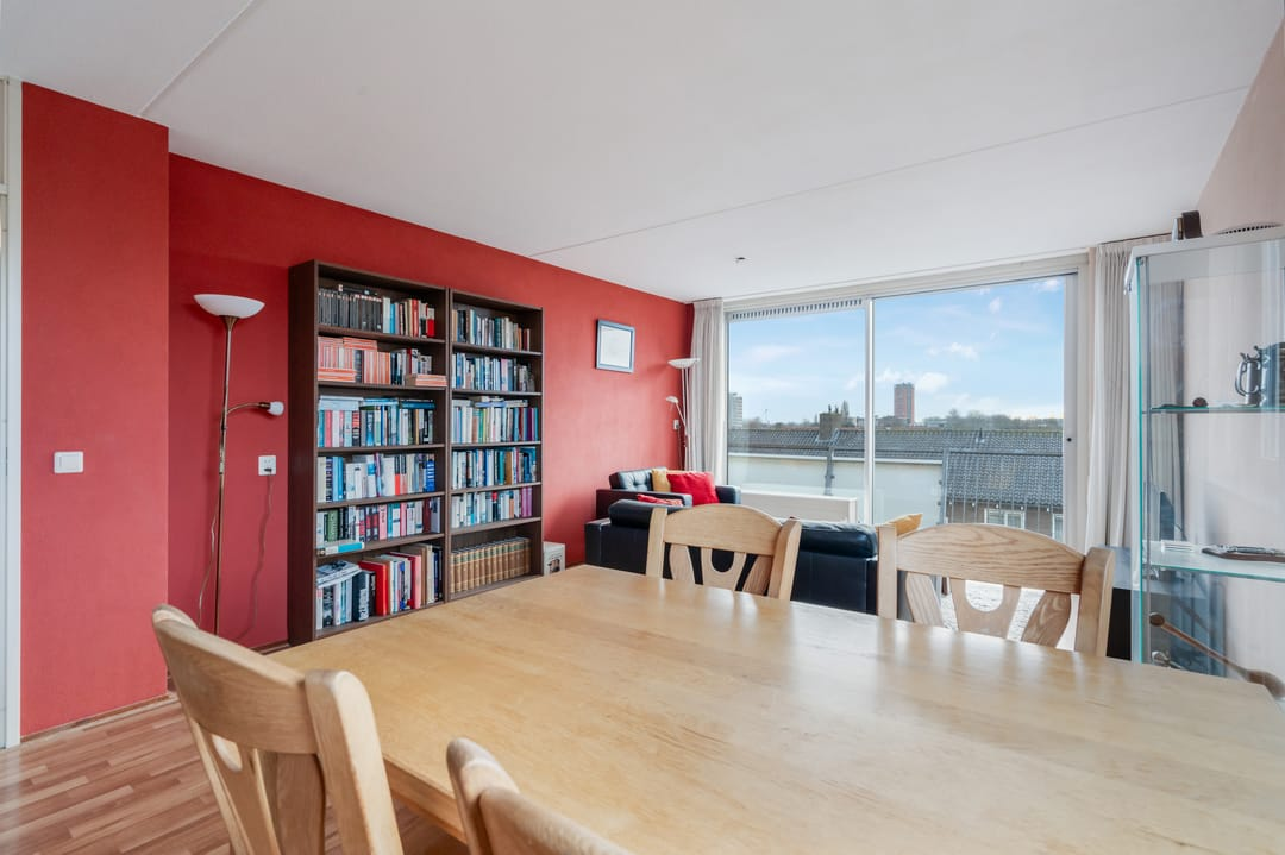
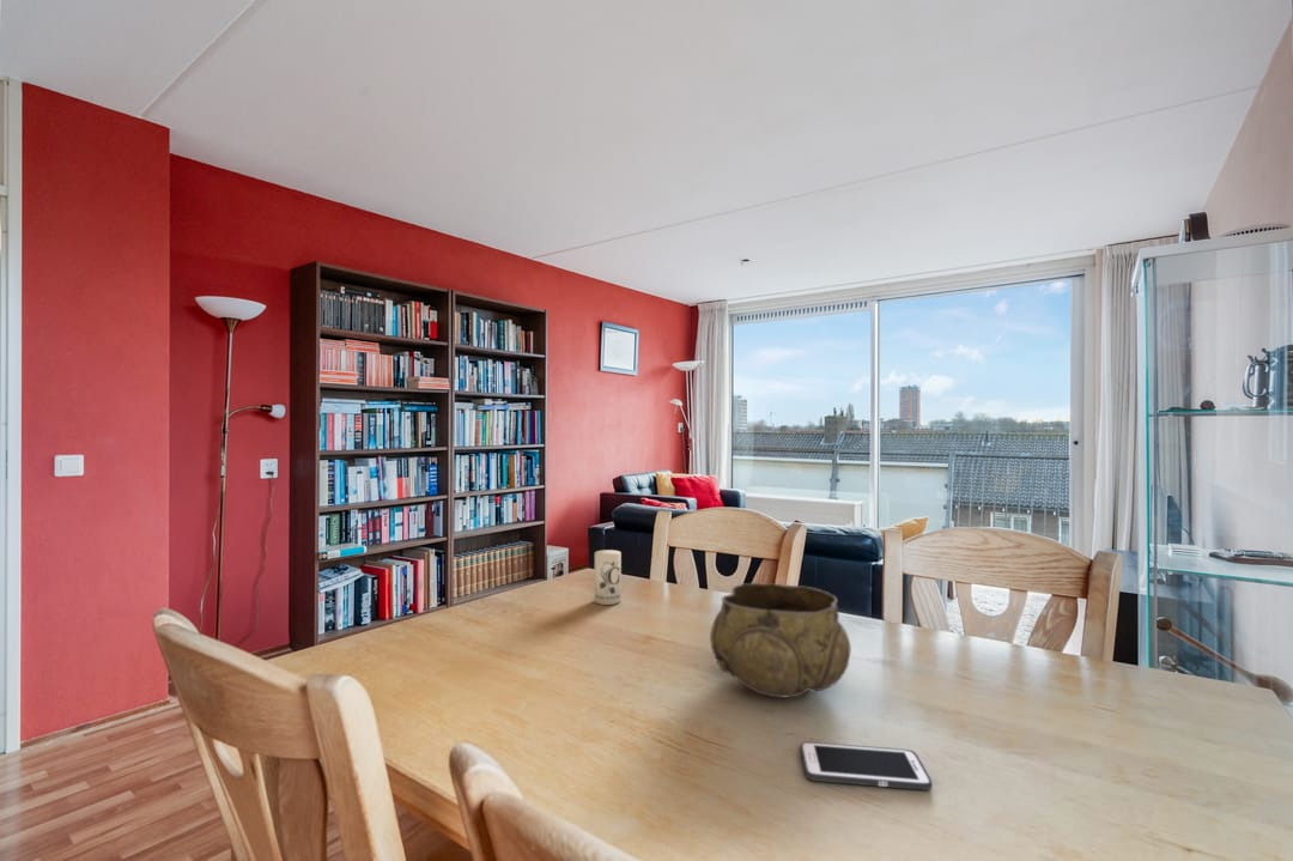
+ candle [594,548,623,606]
+ decorative bowl [709,582,852,698]
+ cell phone [799,741,934,792]
